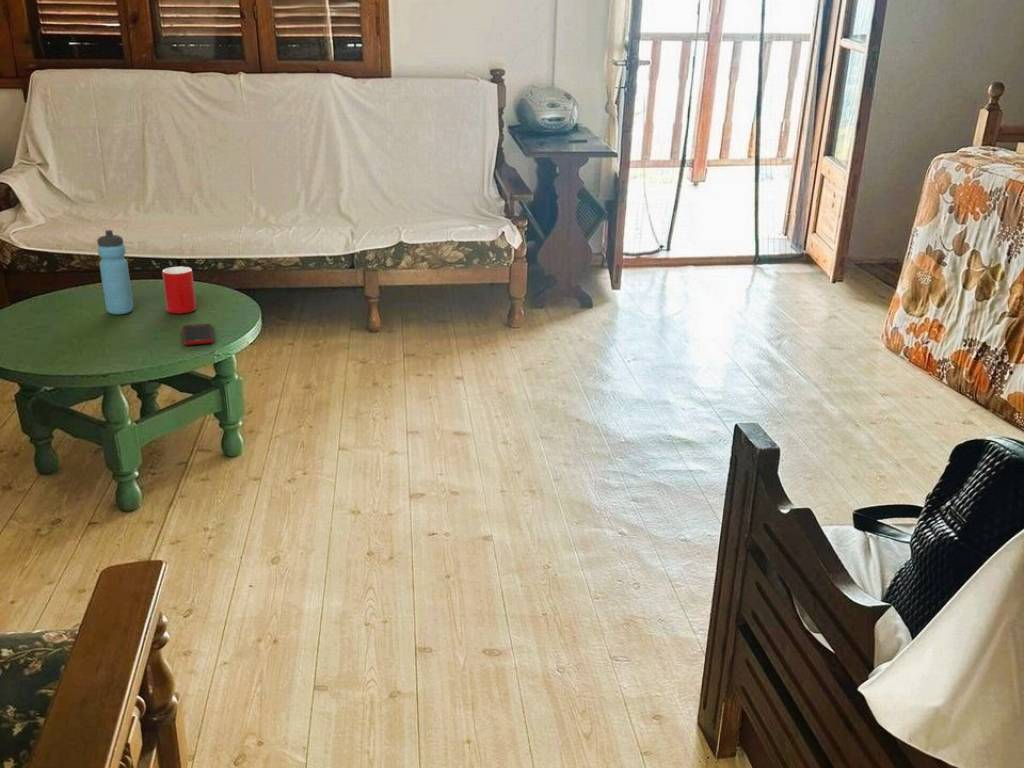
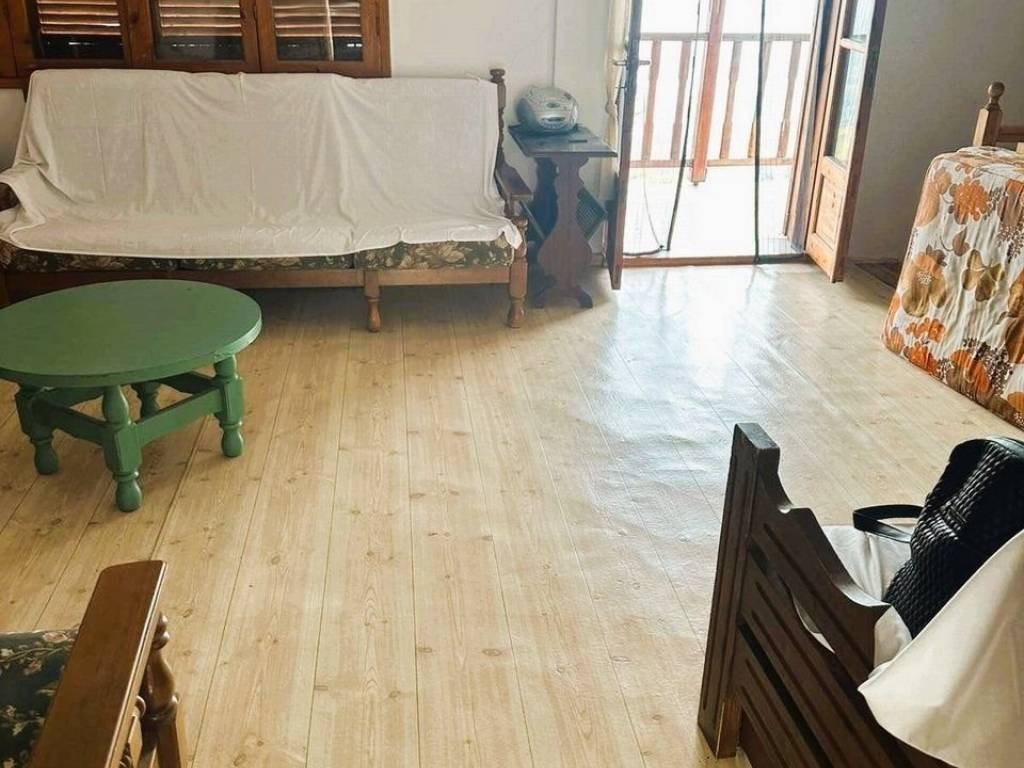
- water bottle [96,229,134,315]
- cell phone [182,323,215,346]
- cup [161,266,197,315]
